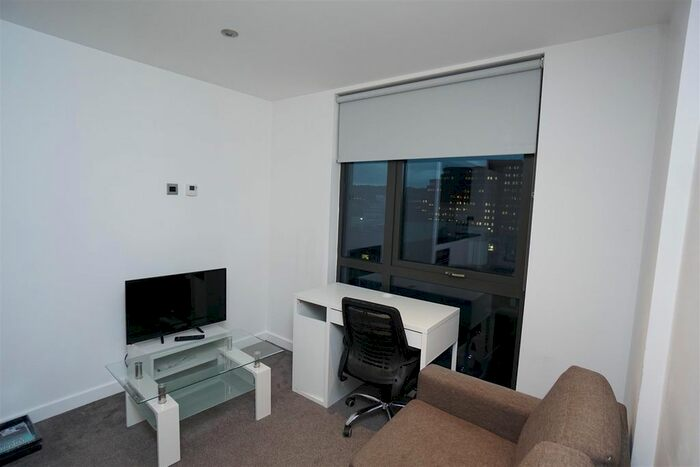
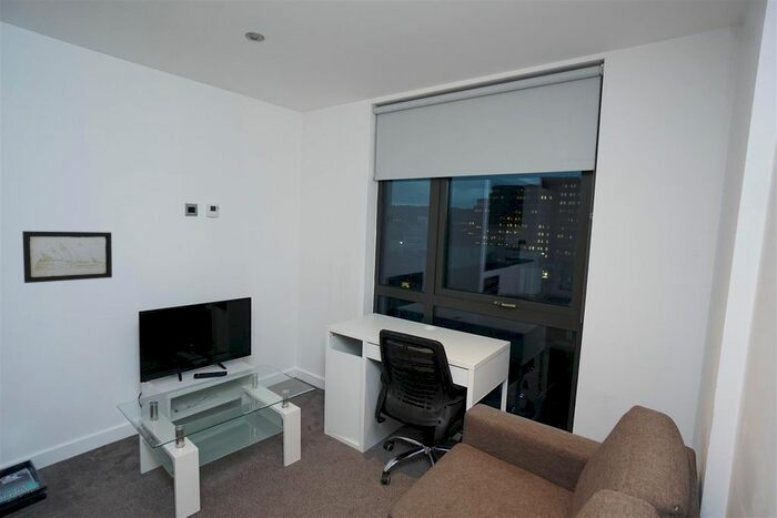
+ wall art [21,230,113,284]
